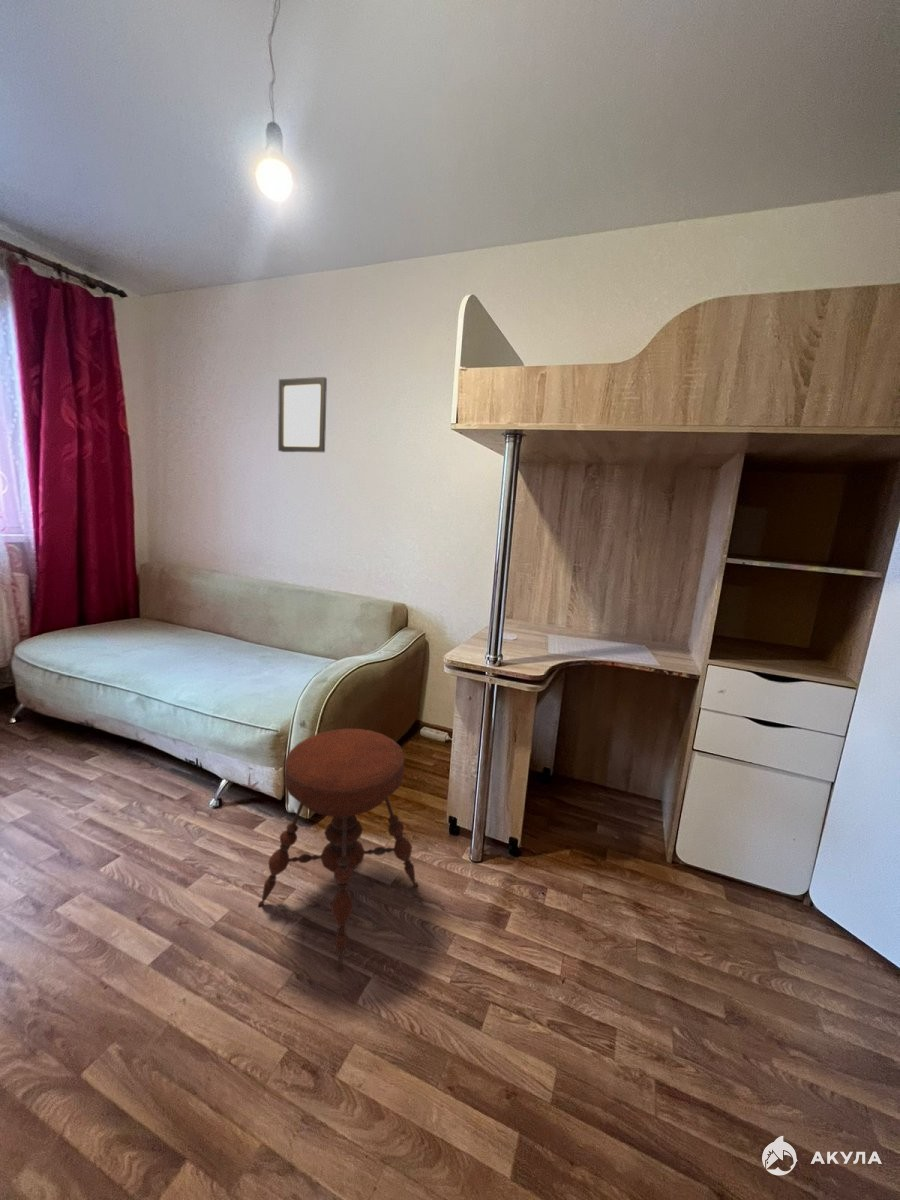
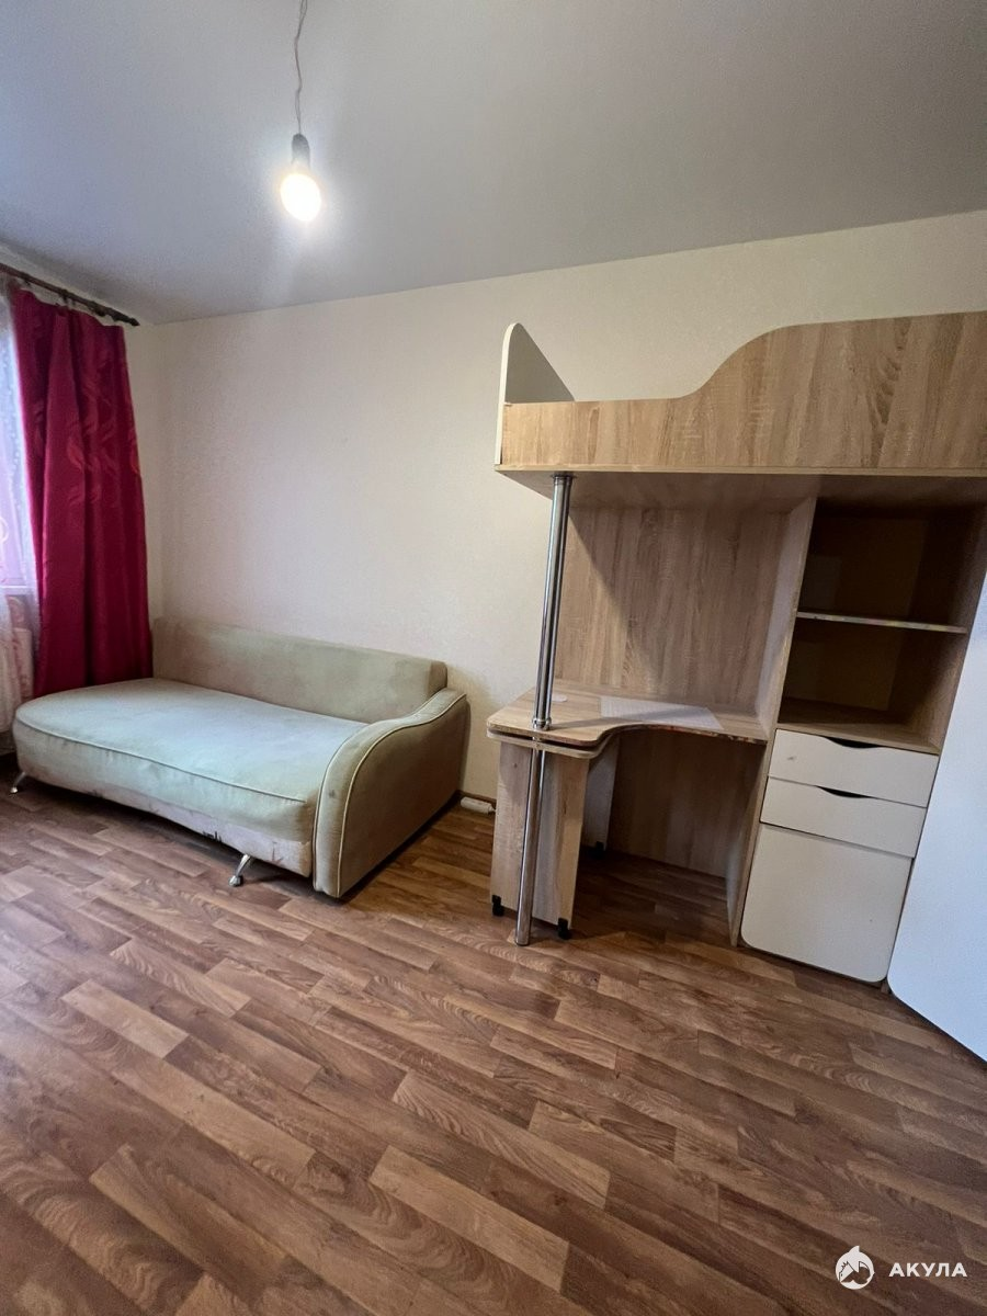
- stool [257,728,419,973]
- picture frame [277,376,328,453]
